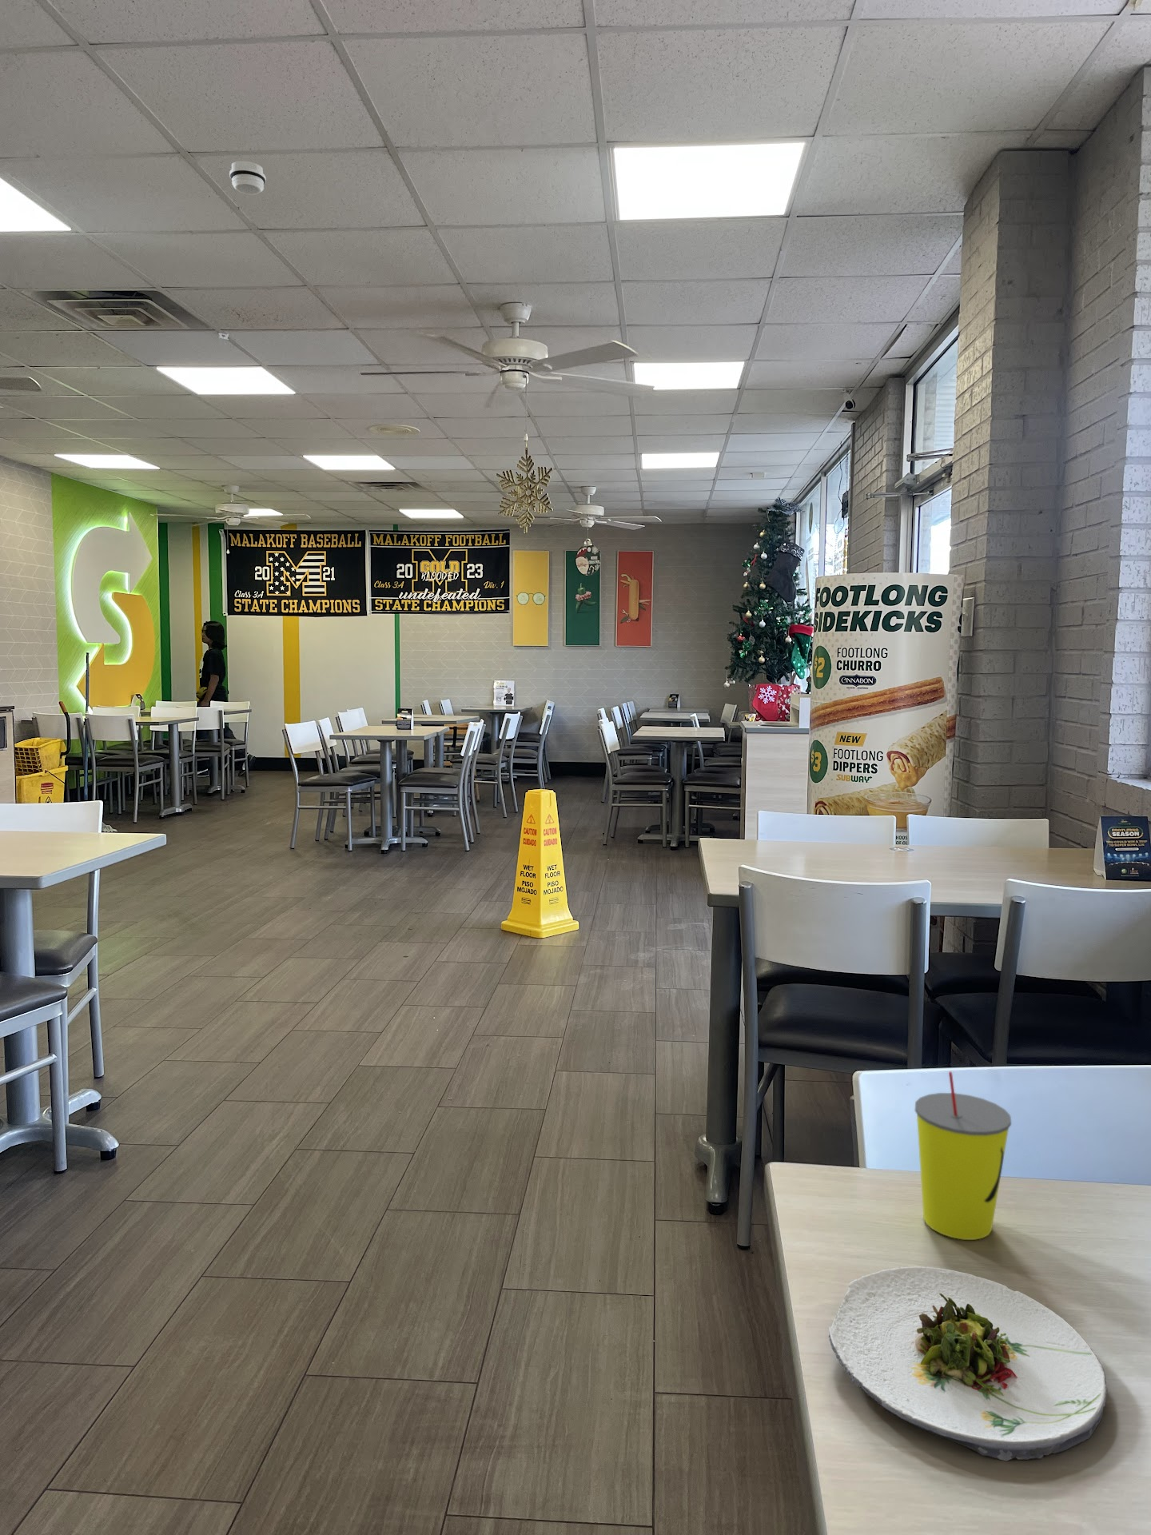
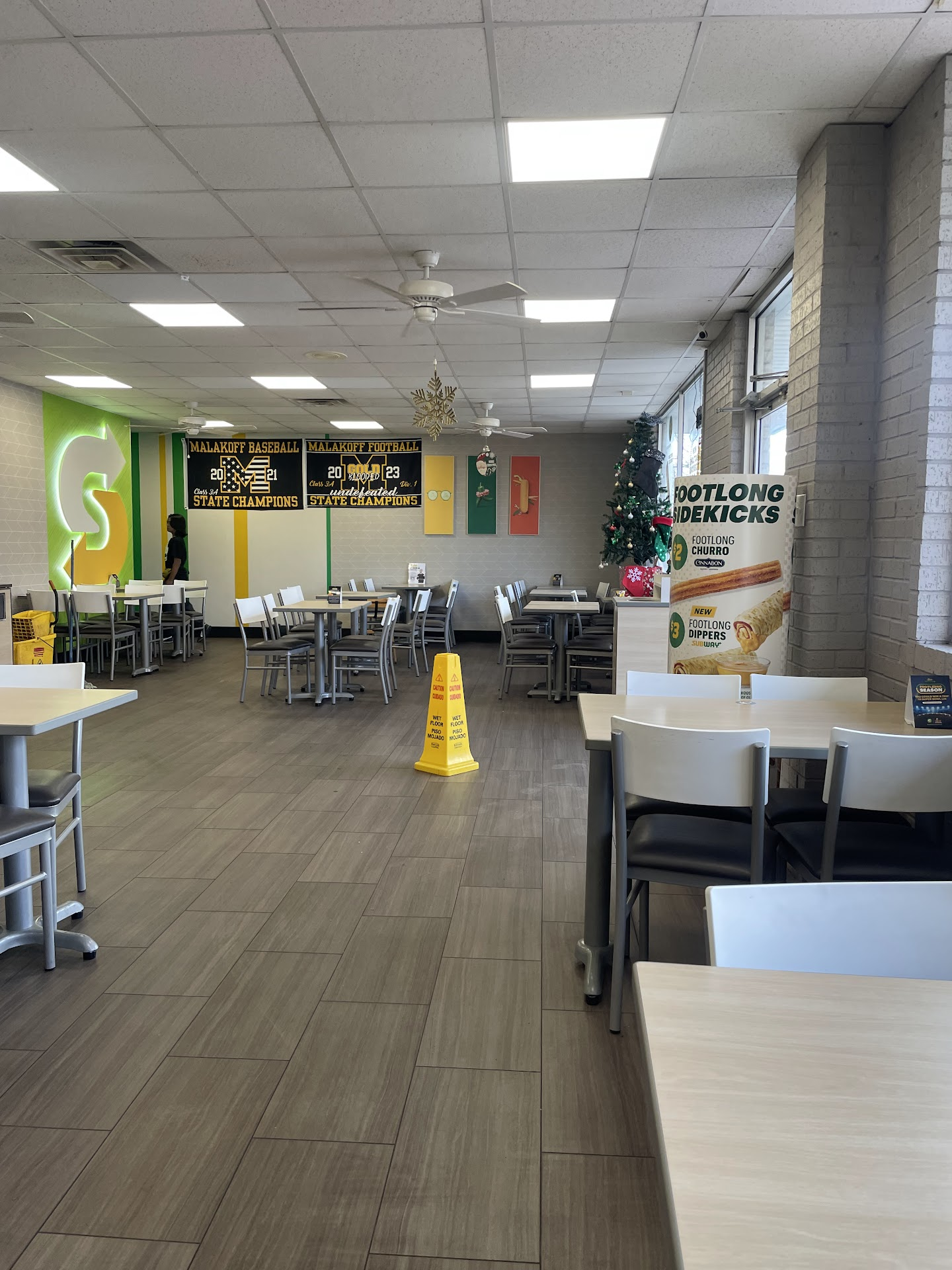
- smoke detector [229,160,266,195]
- salad plate [828,1267,1107,1461]
- straw [914,1071,1012,1241]
